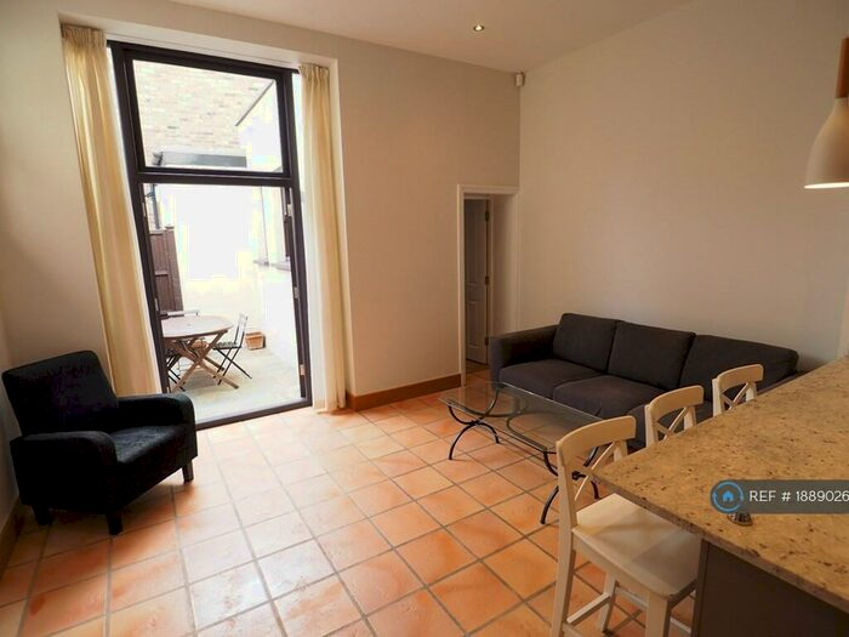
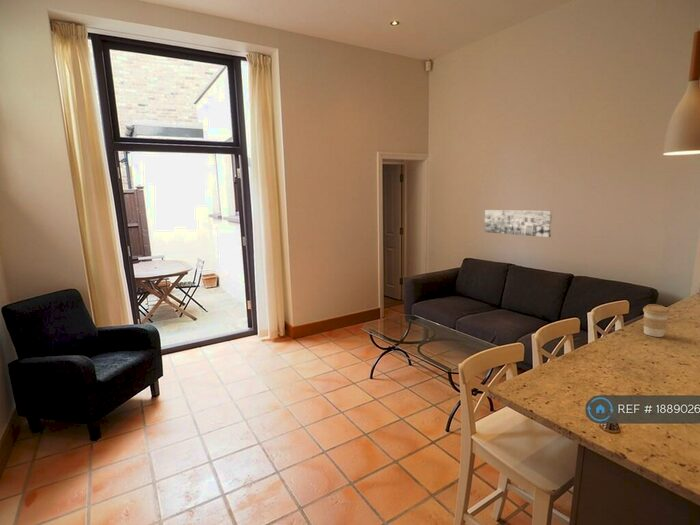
+ wall art [483,209,553,238]
+ coffee cup [642,303,671,338]
